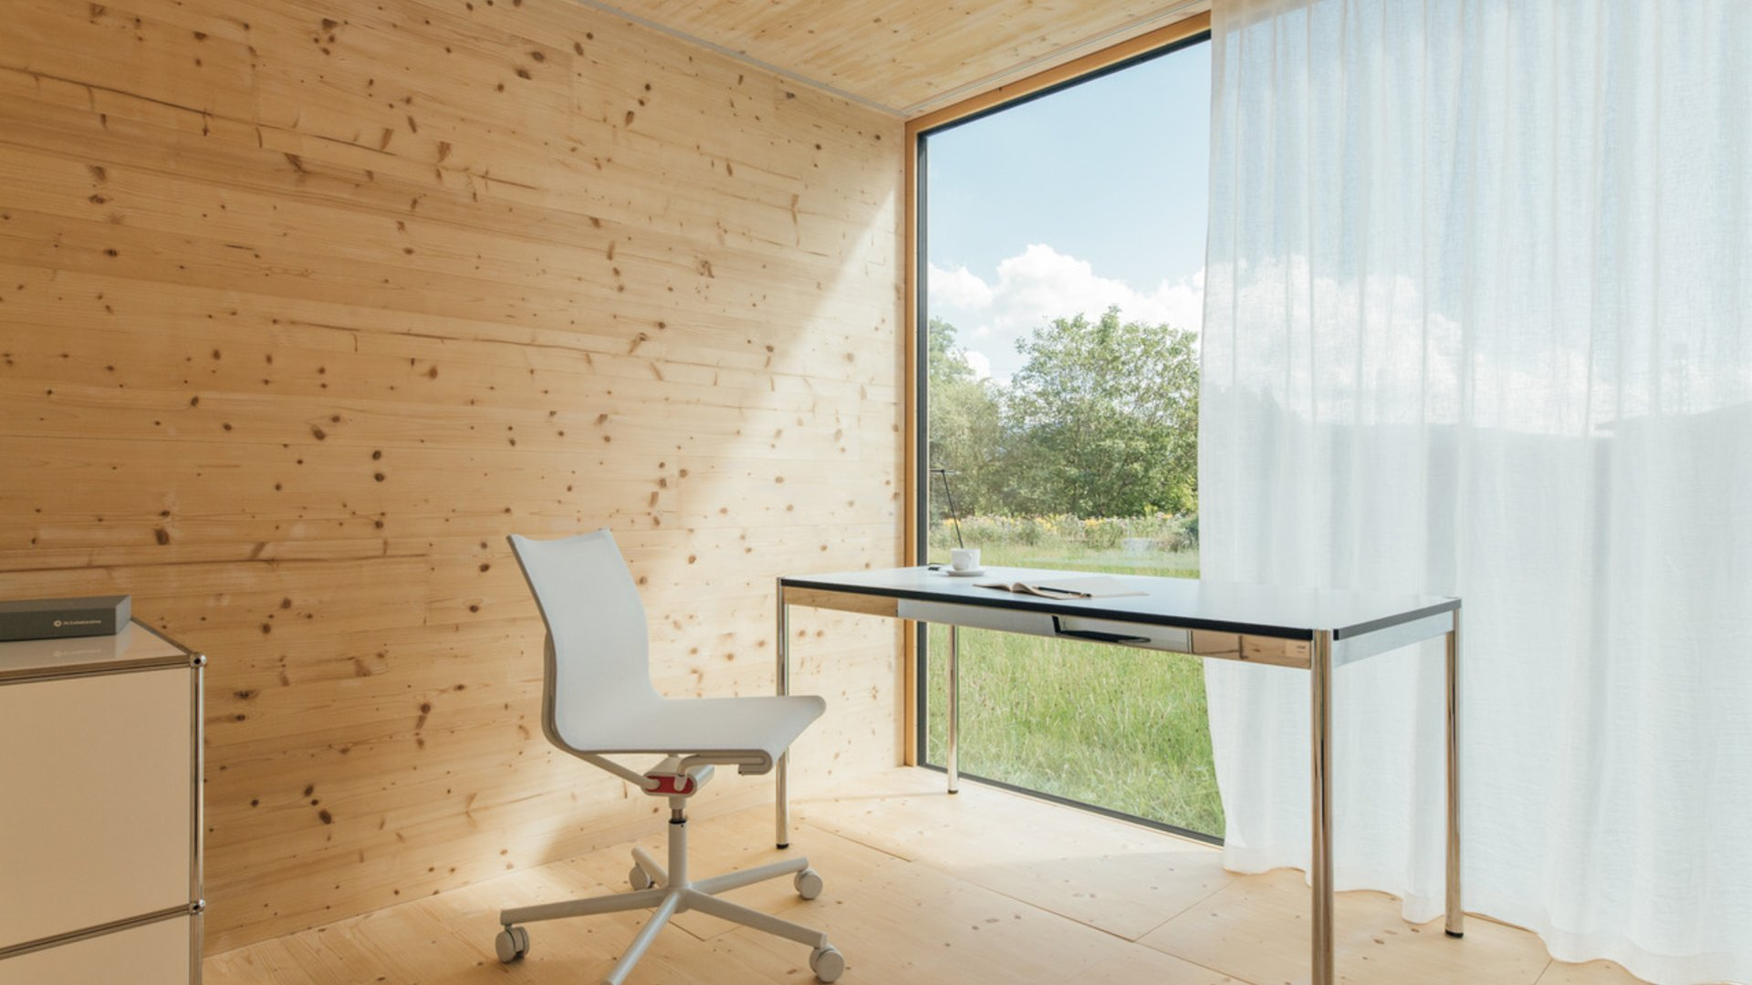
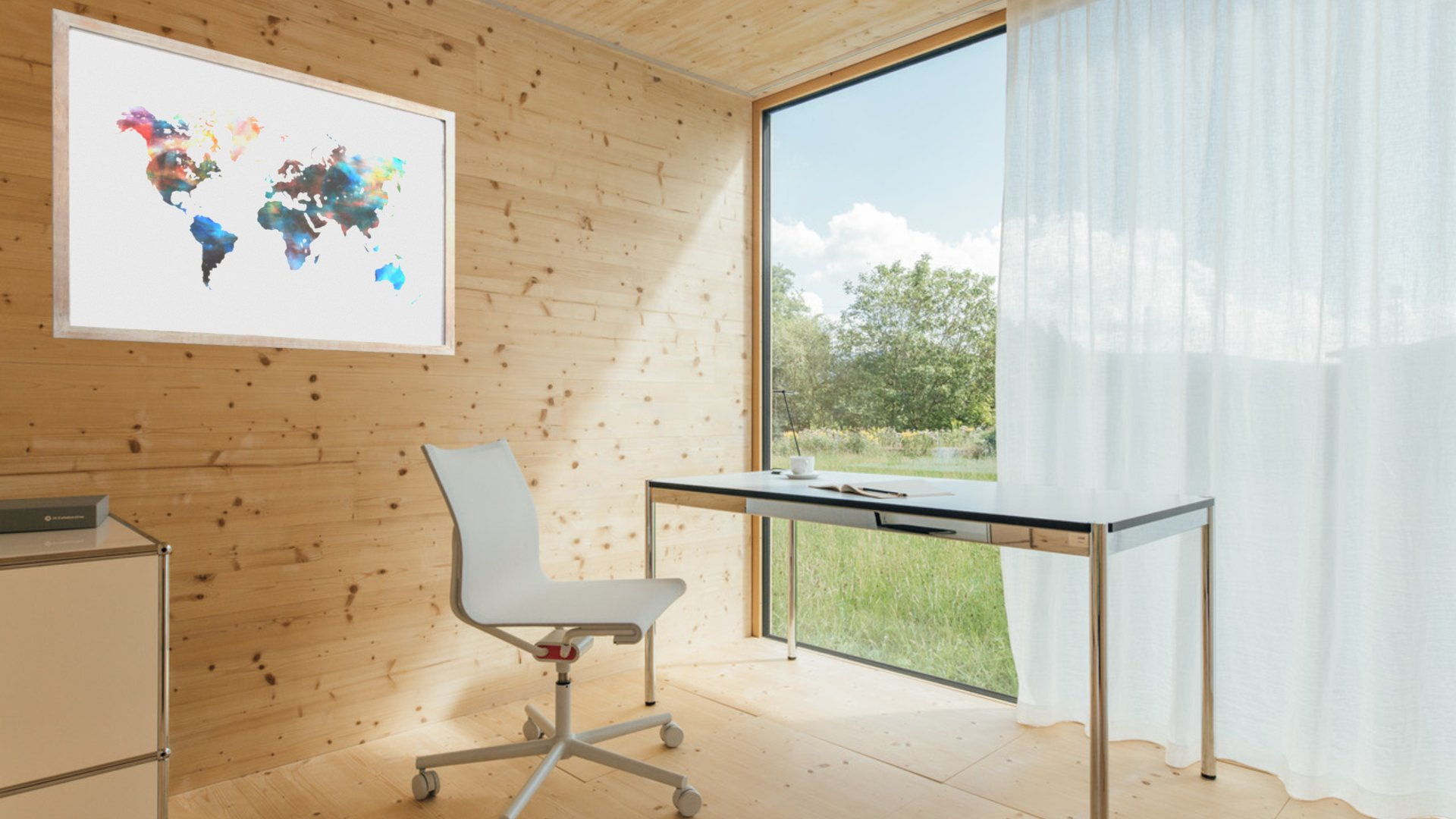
+ wall art [51,8,456,356]
